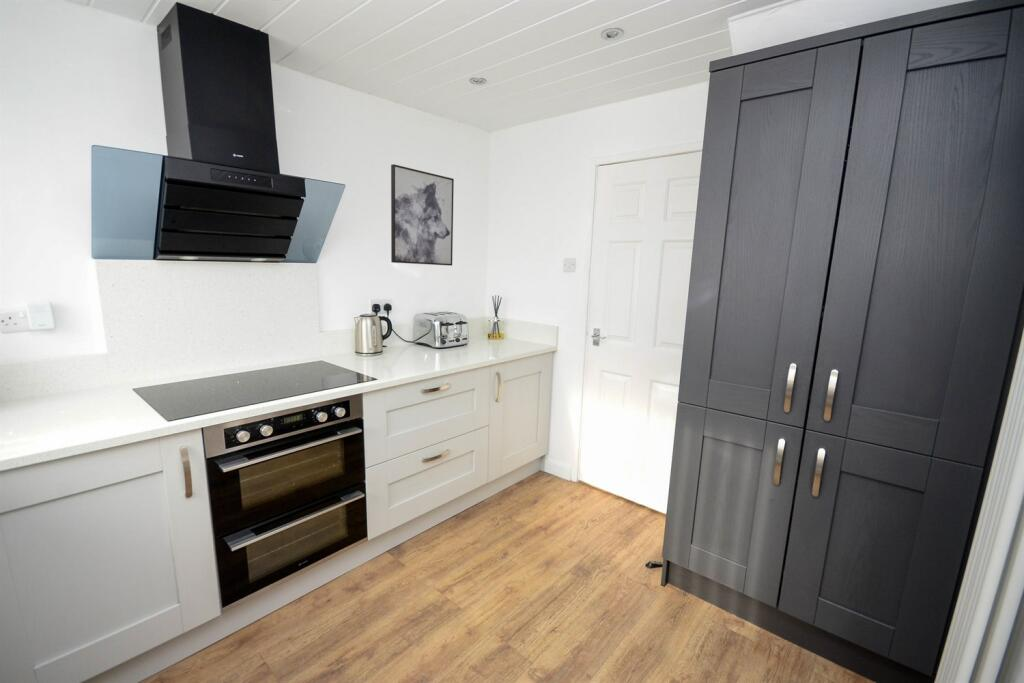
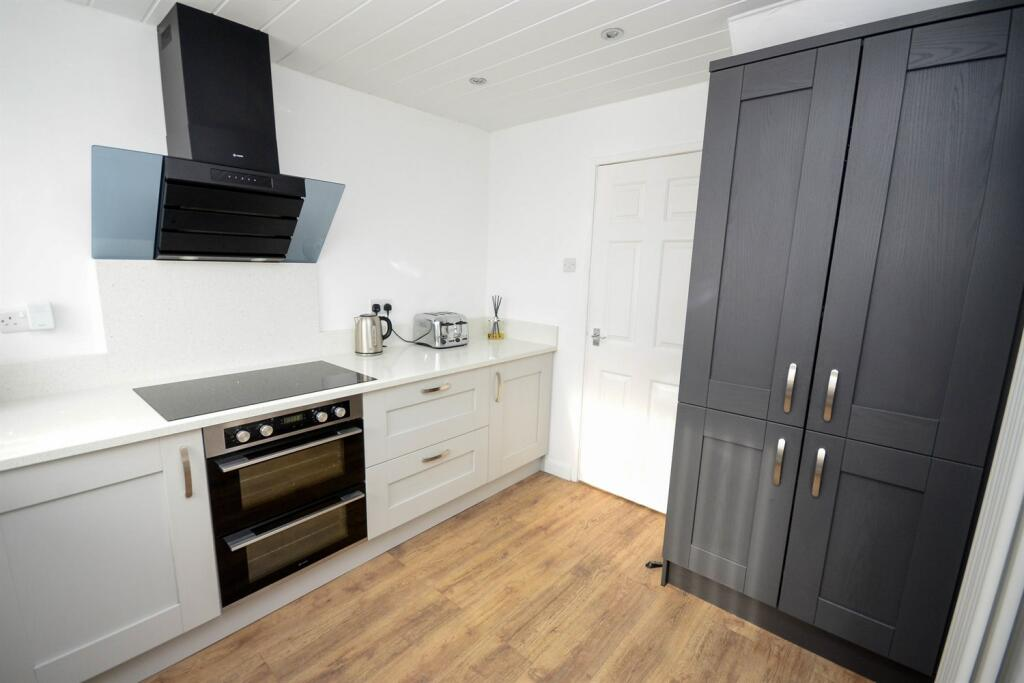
- wall art [390,163,455,267]
